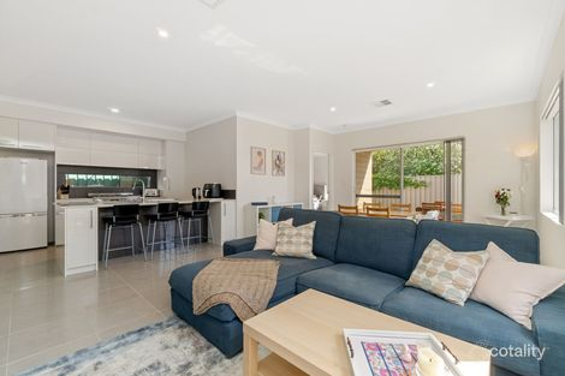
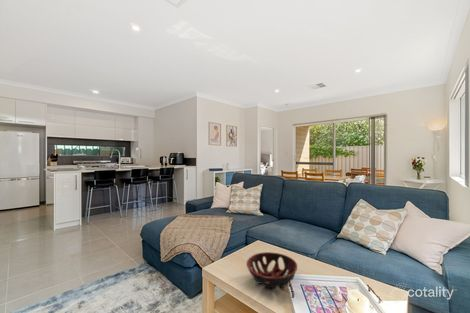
+ decorative bowl [246,251,298,289]
